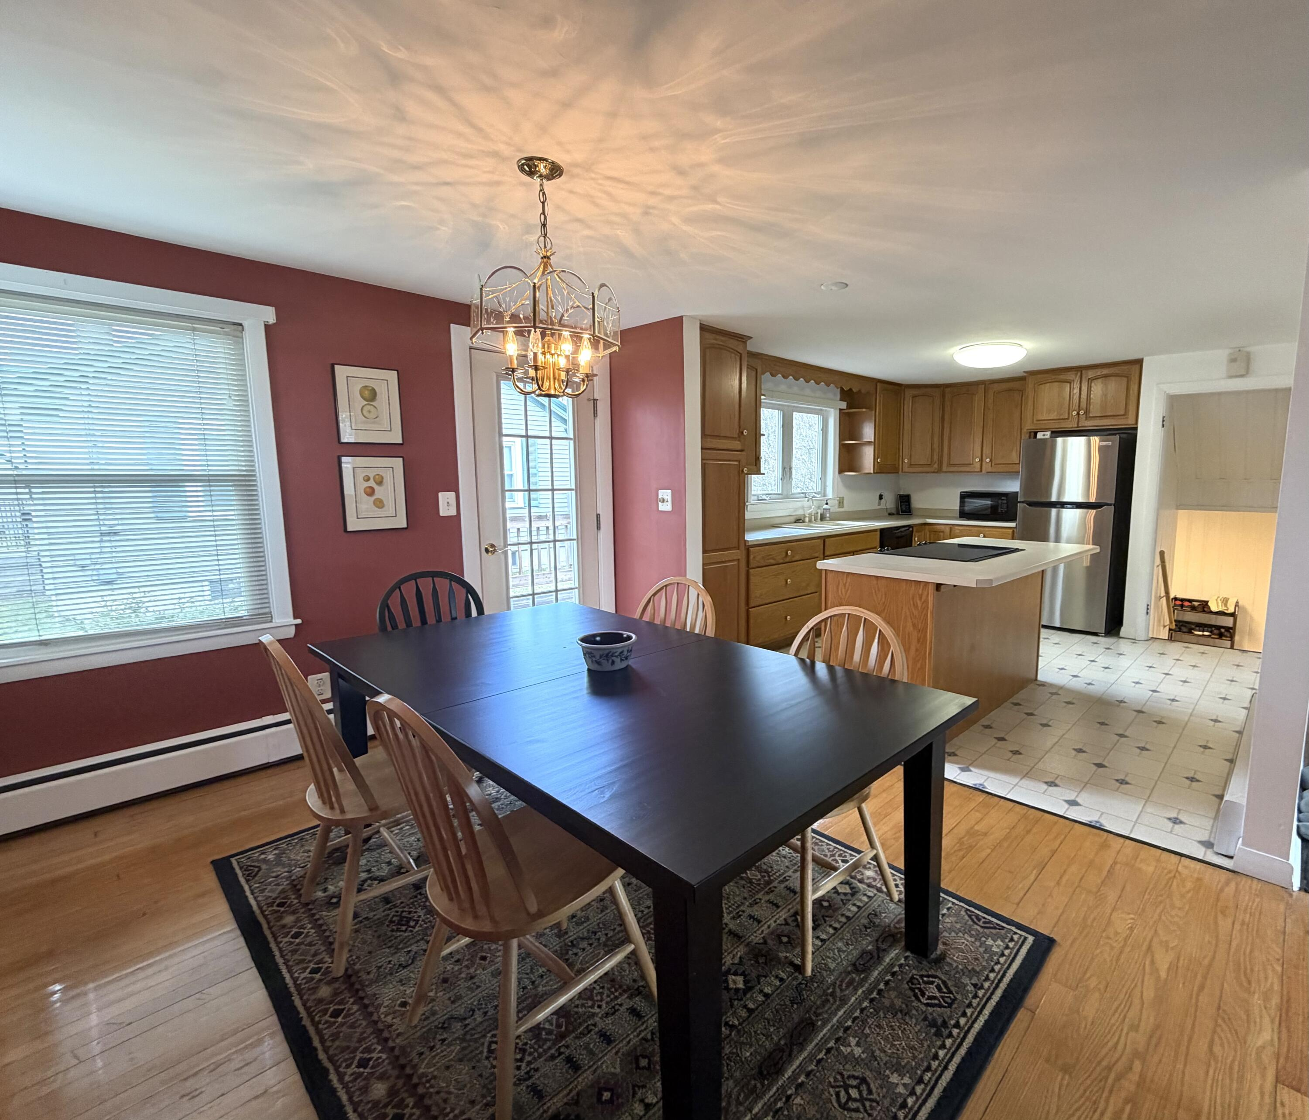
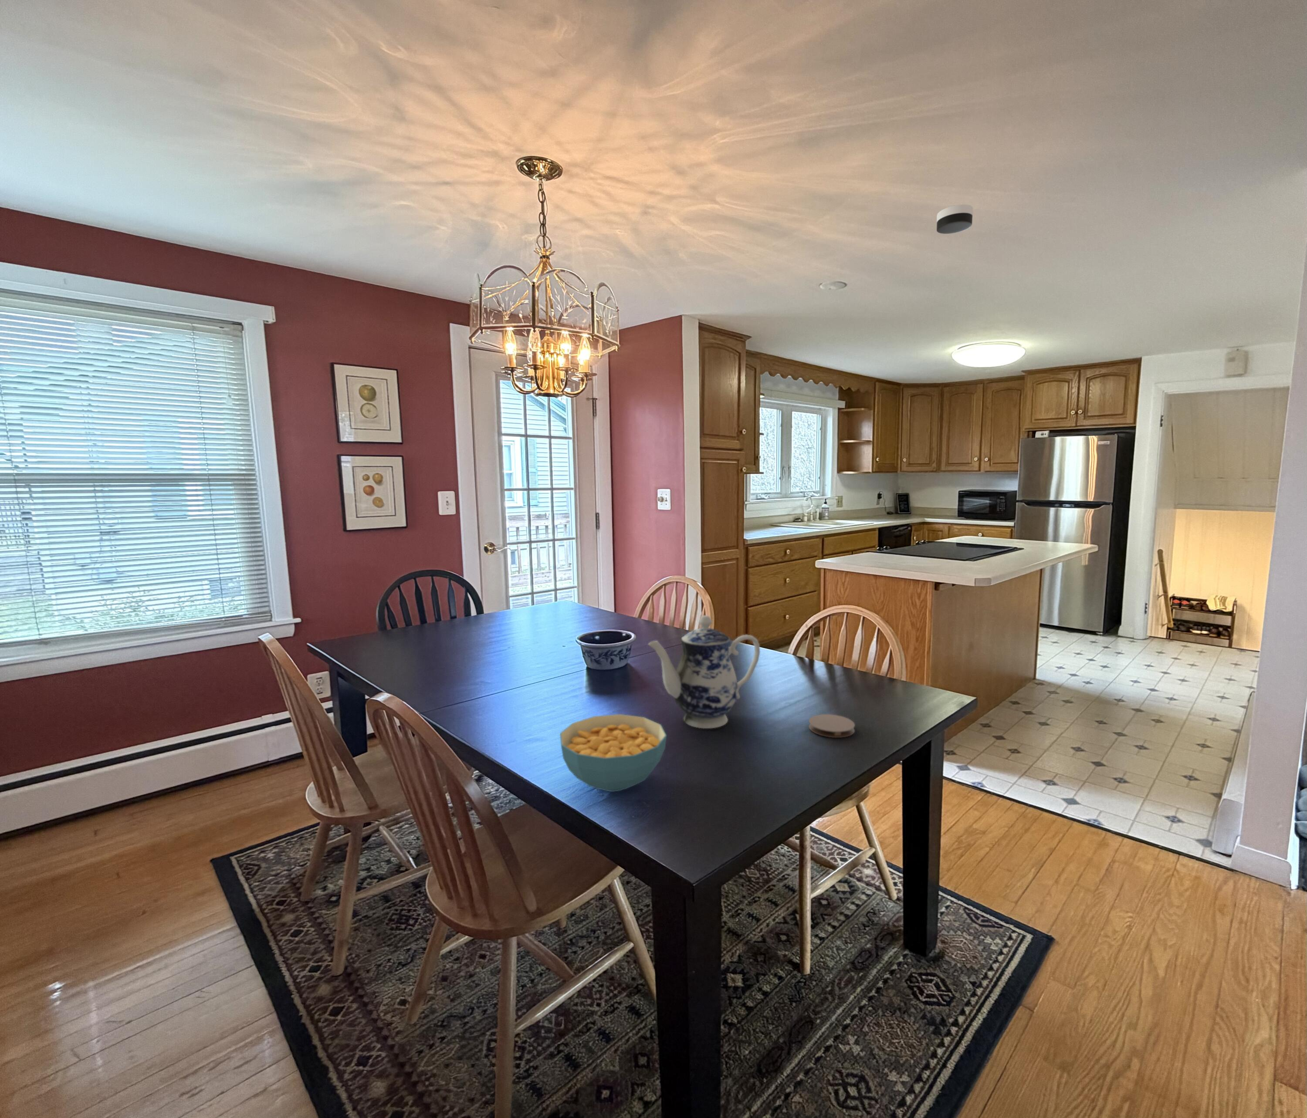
+ coaster [808,714,855,739]
+ teapot [648,614,760,729]
+ cereal bowl [559,714,667,792]
+ smoke detector [936,204,973,234]
